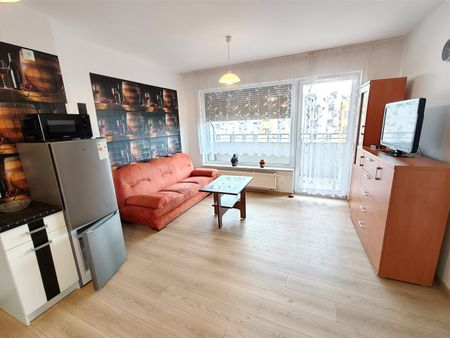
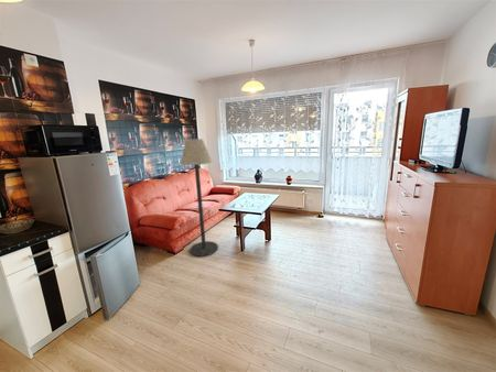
+ floor lamp [180,138,219,258]
